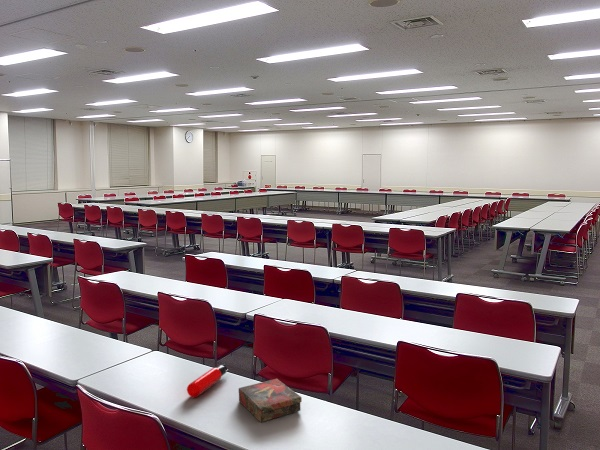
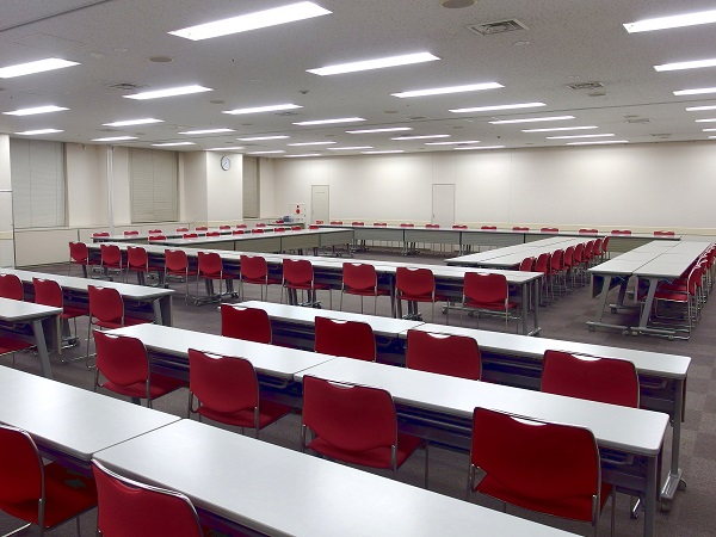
- water bottle [186,363,229,398]
- book [238,378,303,423]
